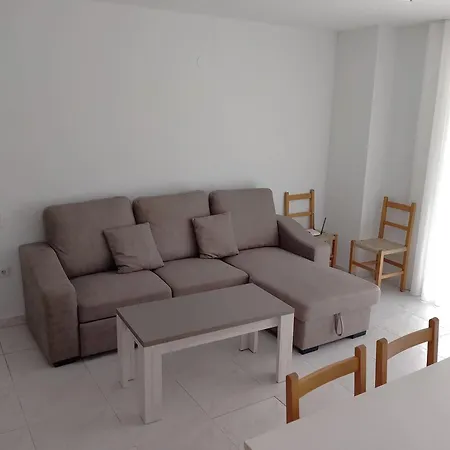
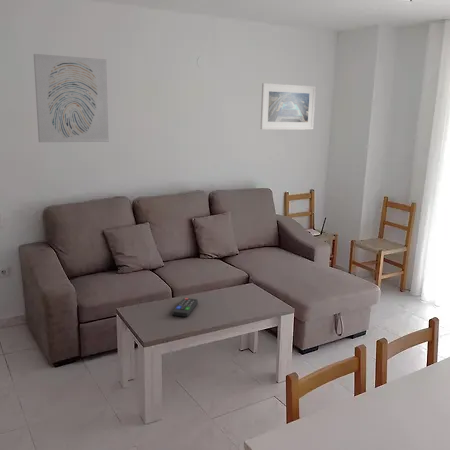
+ remote control [172,297,199,318]
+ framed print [259,82,317,131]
+ wall art [33,53,110,143]
